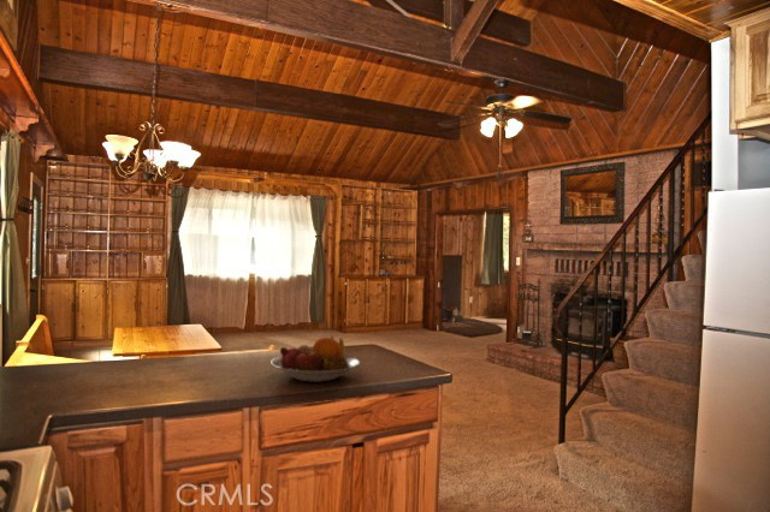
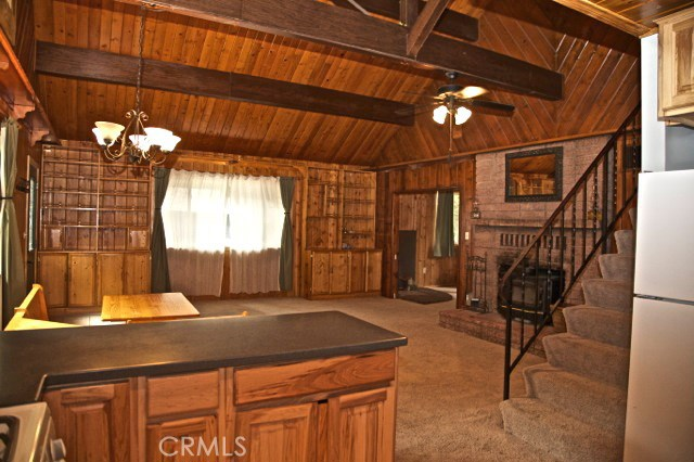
- fruit bowl [270,335,362,383]
